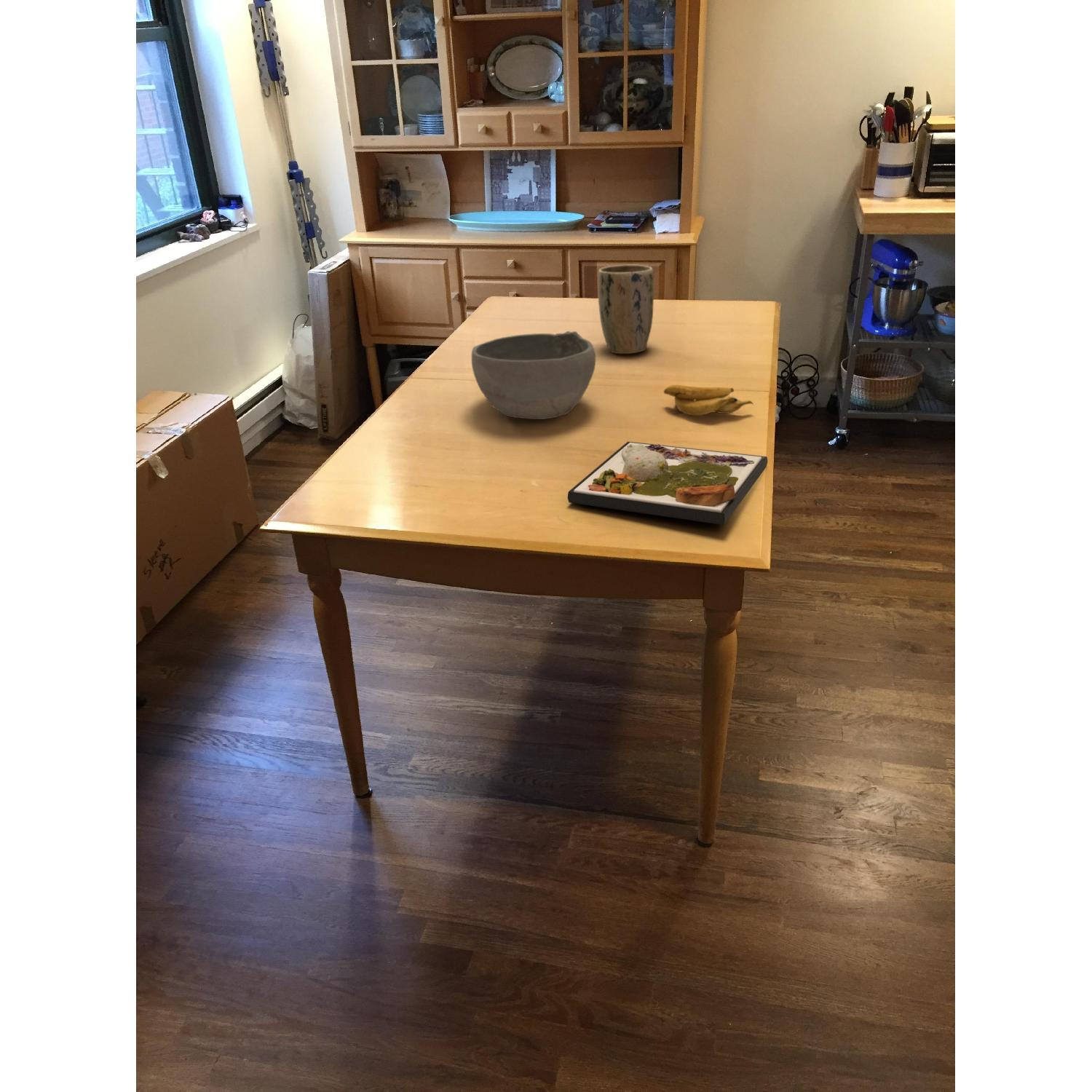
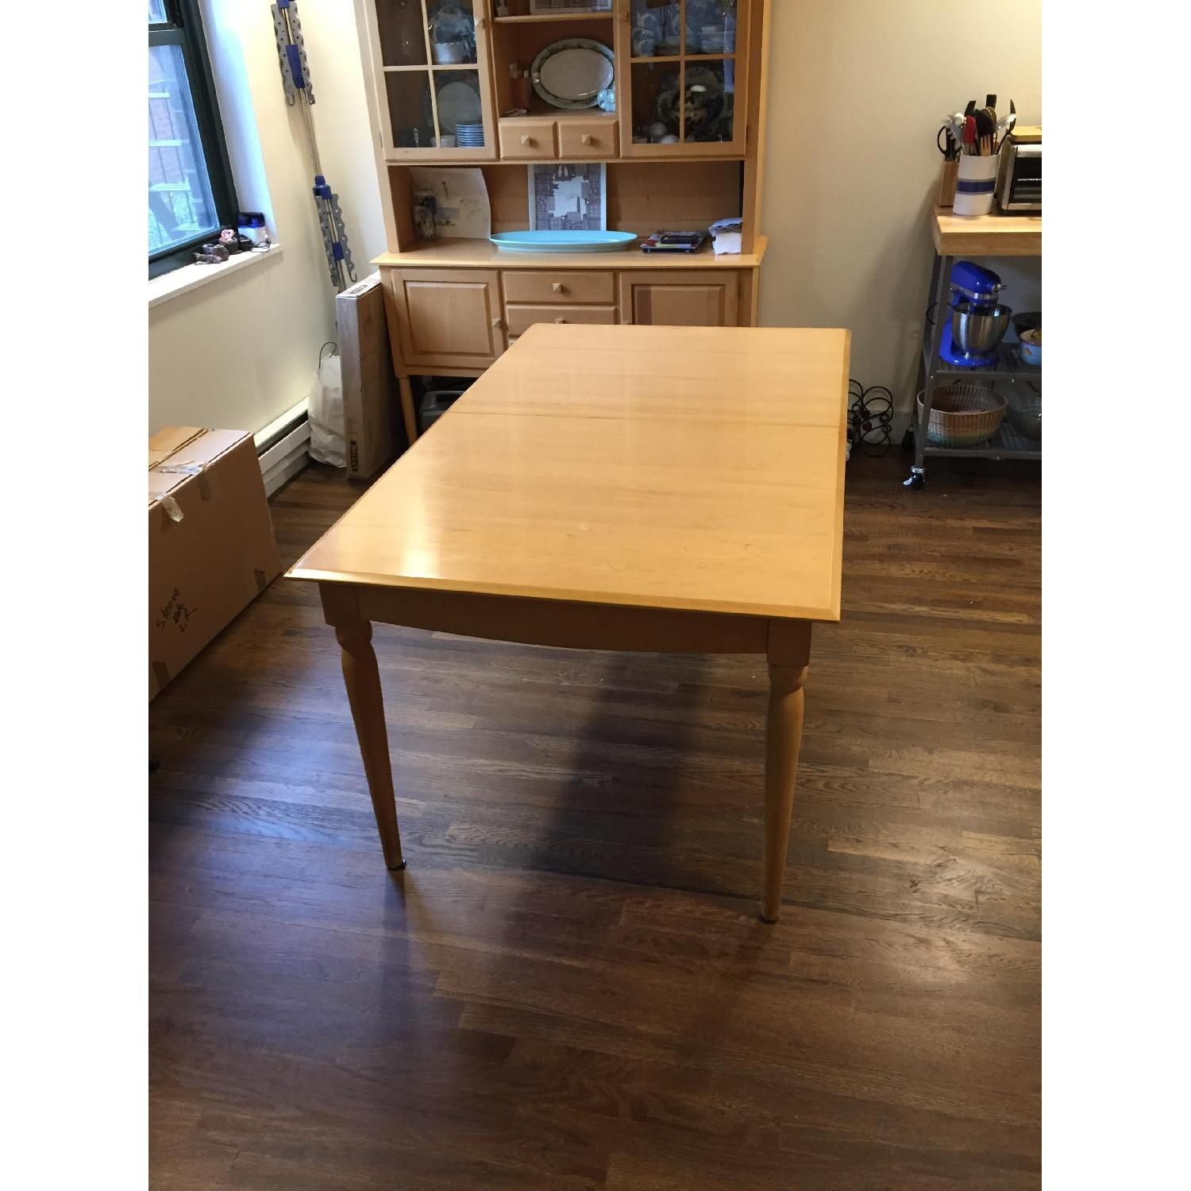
- bowl [471,331,597,420]
- plant pot [597,264,654,355]
- dinner plate [567,440,768,526]
- banana [663,384,754,416]
